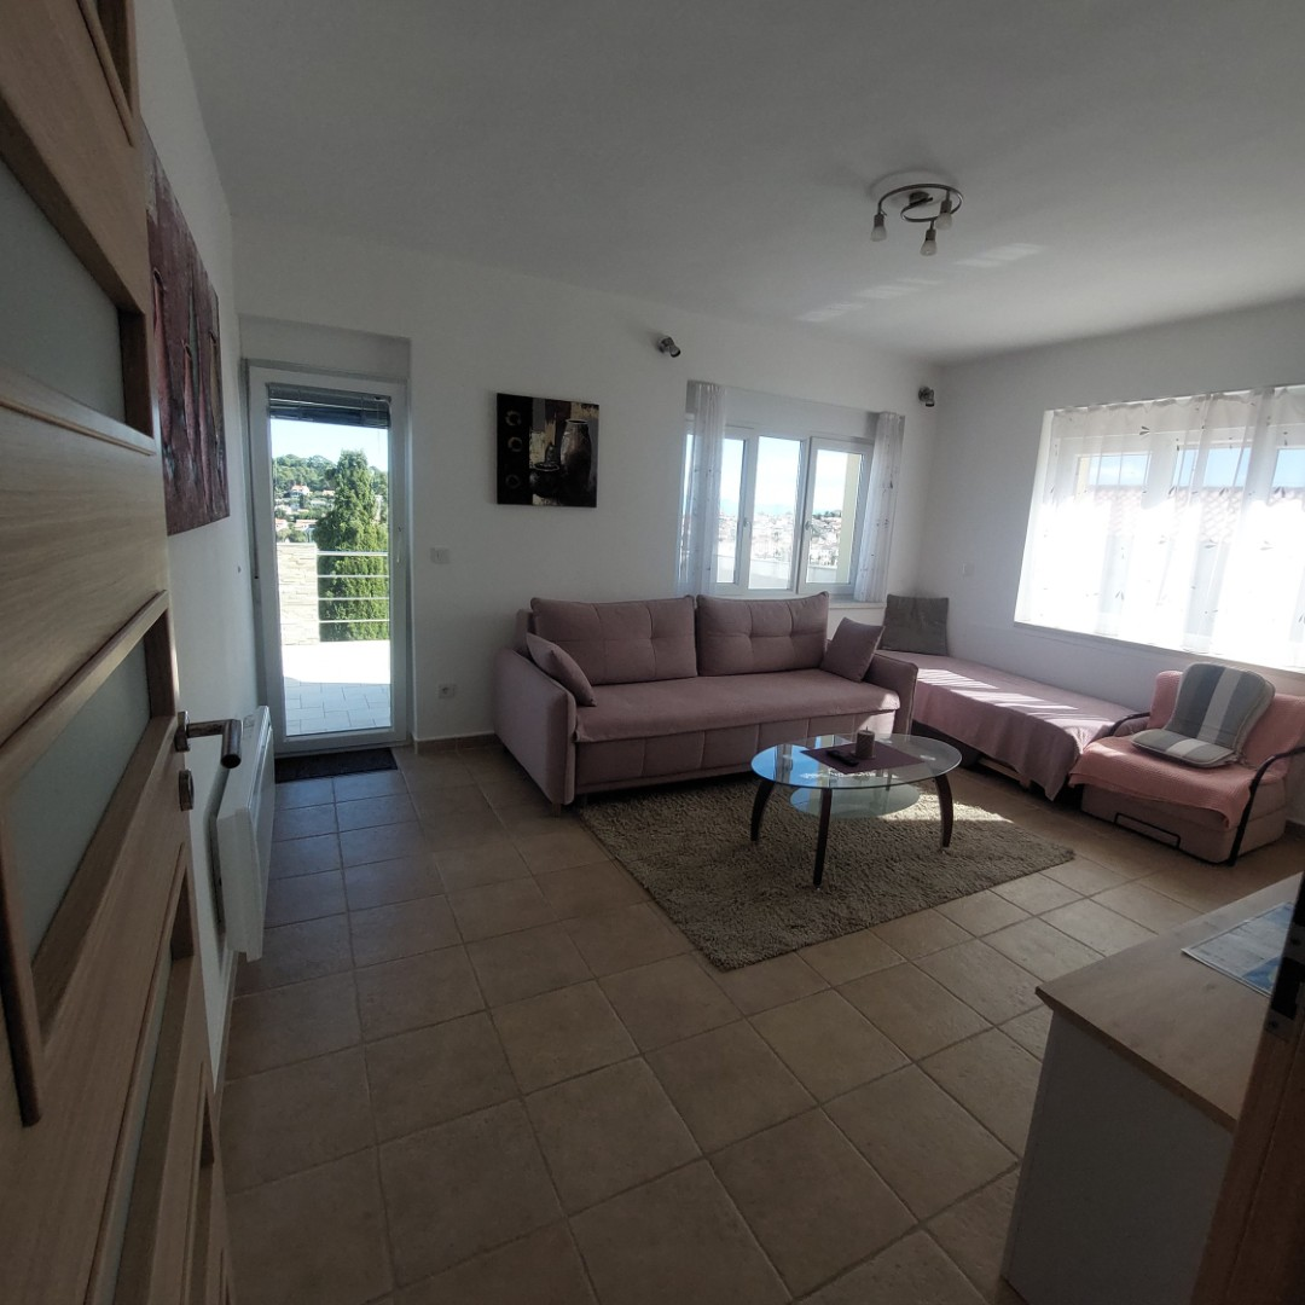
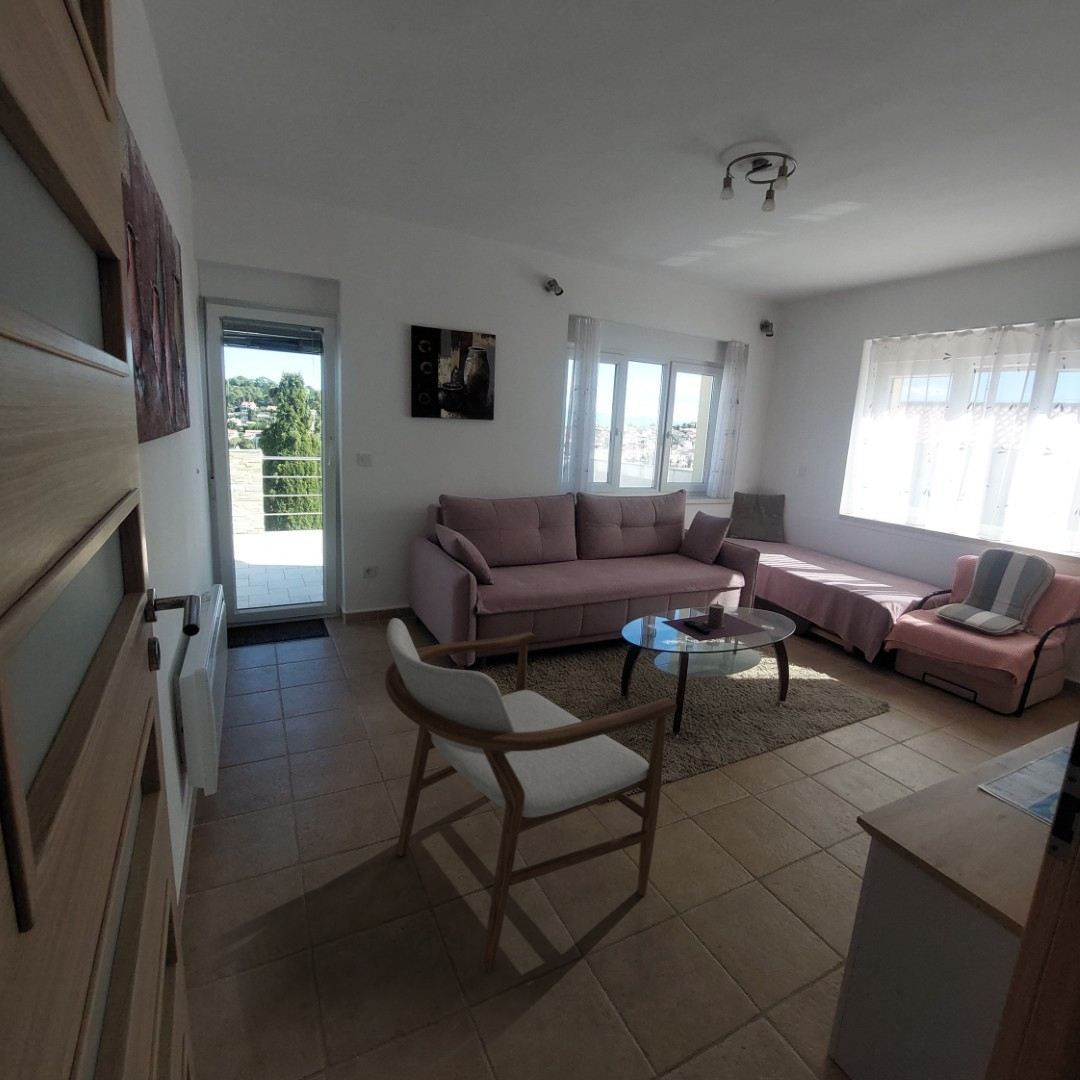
+ armchair [384,617,678,974]
